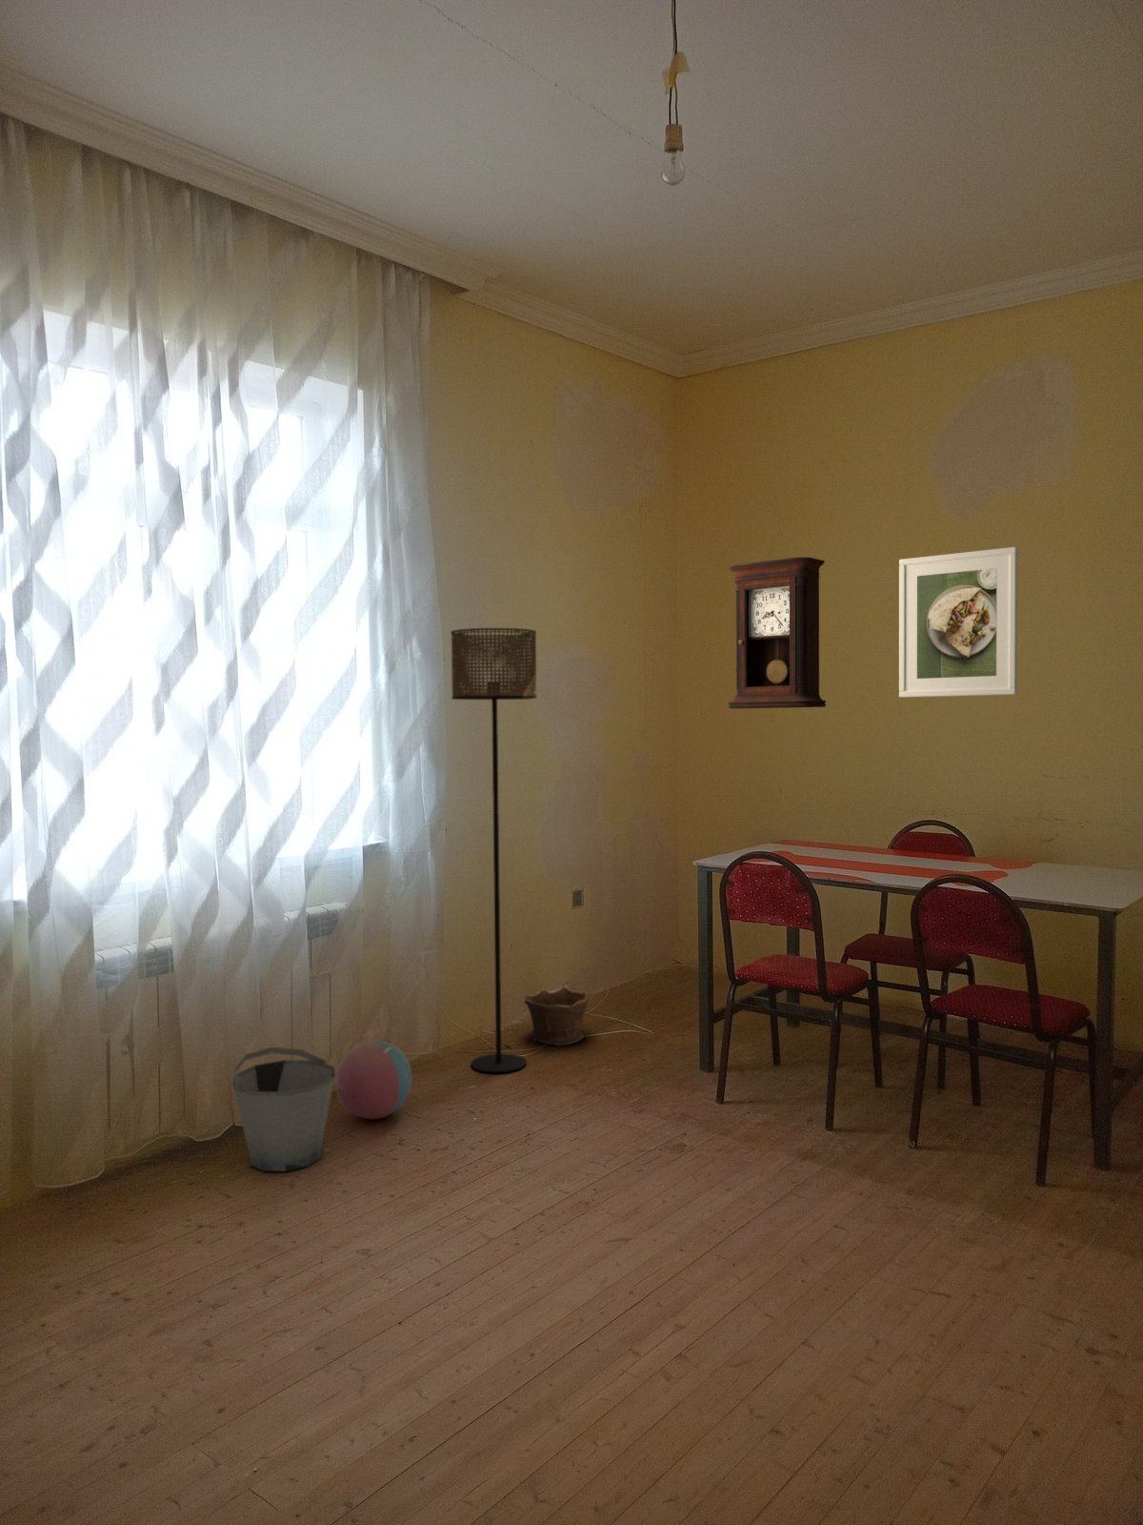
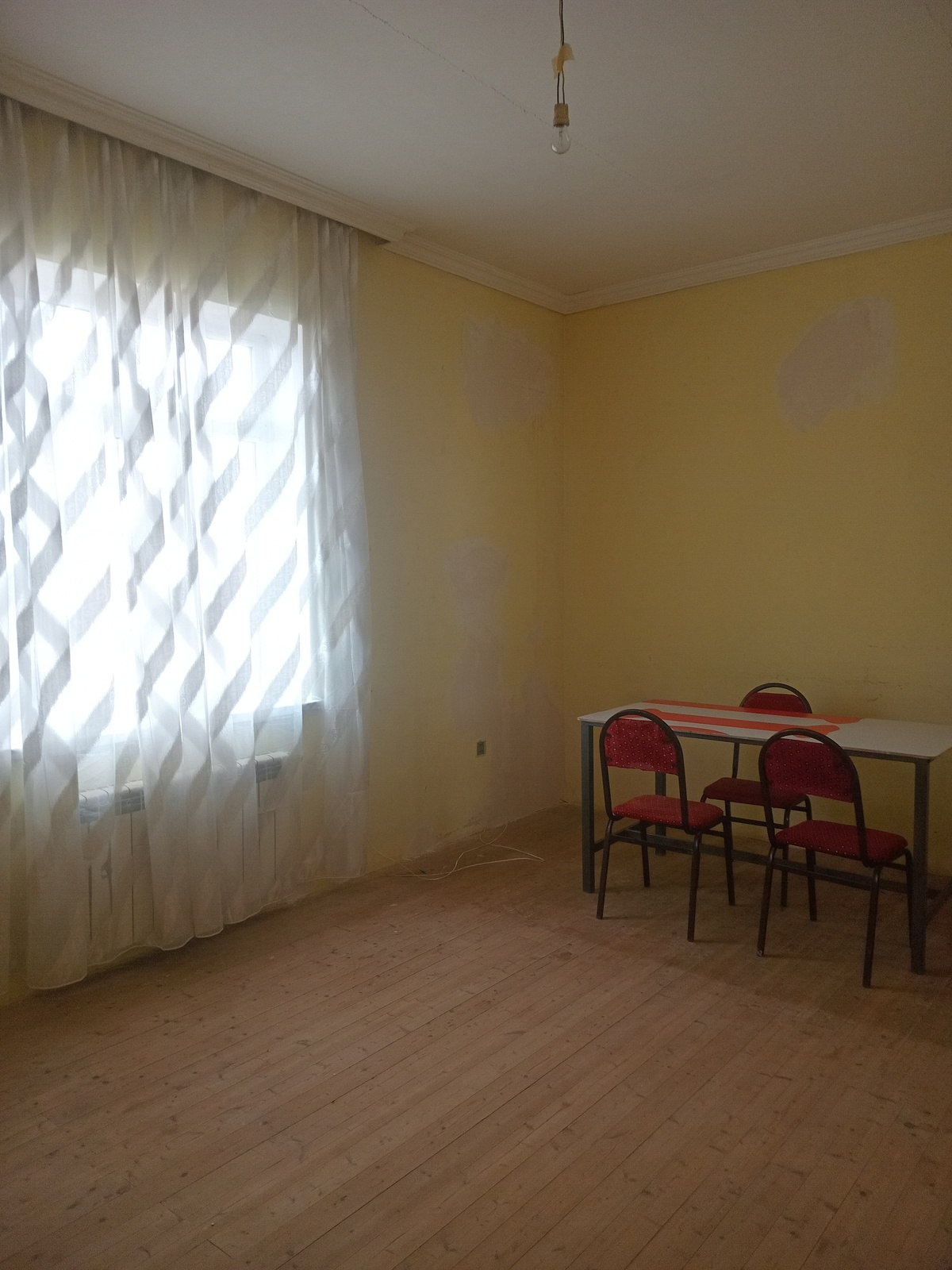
- ball [334,1039,413,1120]
- pendulum clock [726,556,827,710]
- floor lamp [449,627,538,1074]
- clay pot [523,985,590,1045]
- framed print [898,546,1018,699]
- bucket [232,1047,336,1172]
